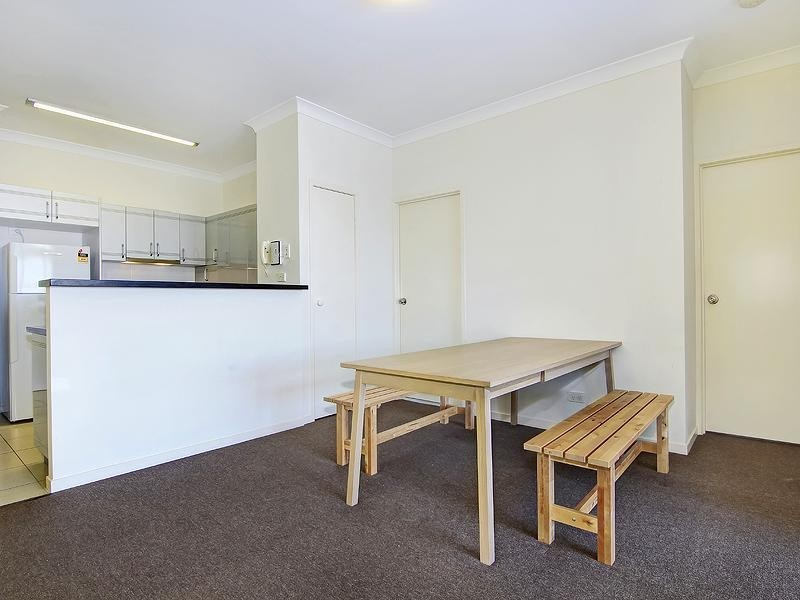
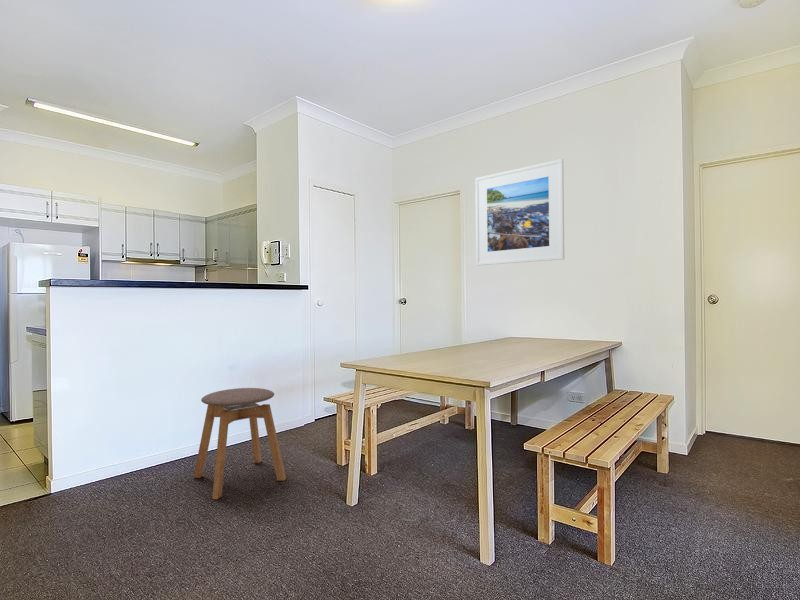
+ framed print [474,158,565,267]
+ stool [192,387,287,500]
